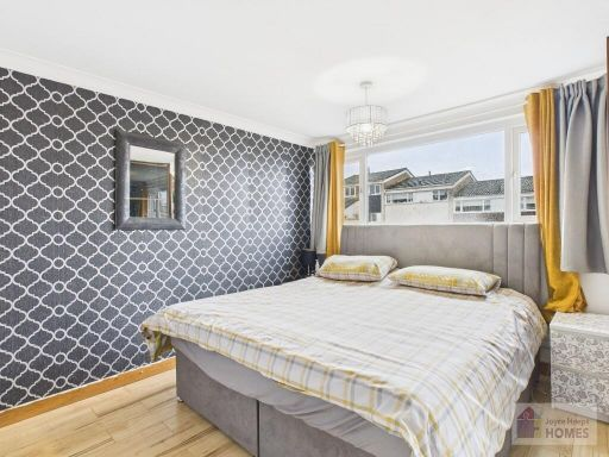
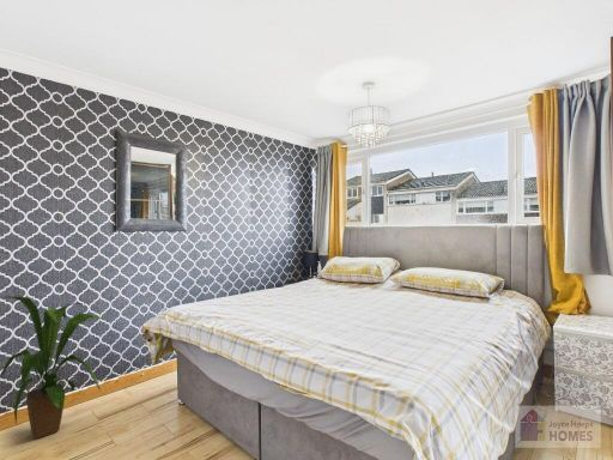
+ house plant [0,295,107,440]
